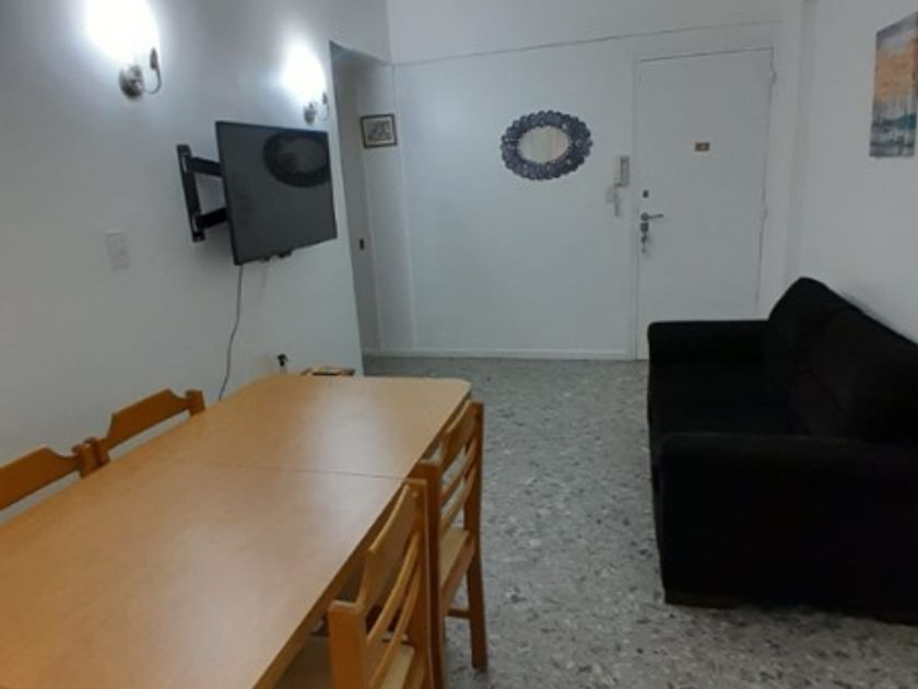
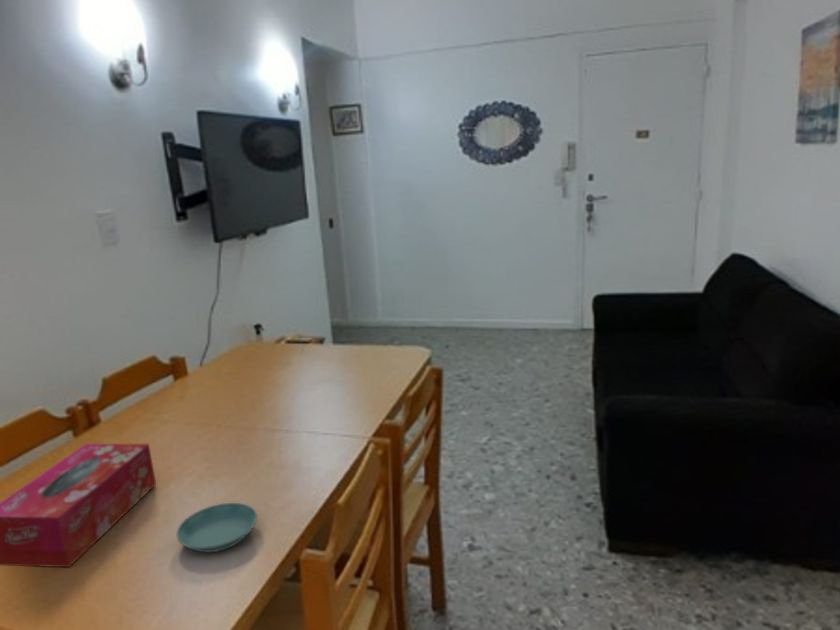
+ tissue box [0,443,157,568]
+ saucer [176,502,258,554]
